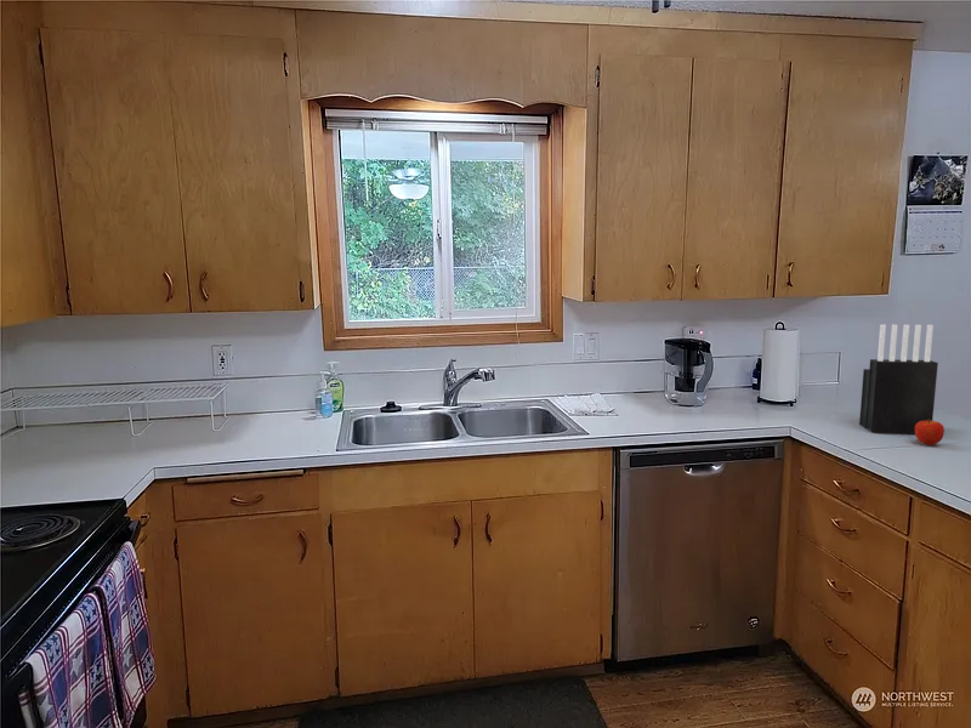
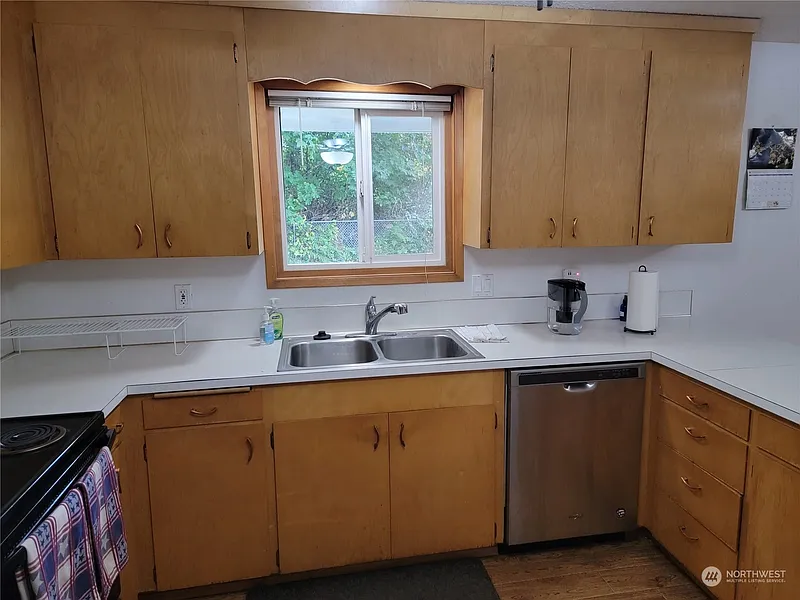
- knife block [858,324,939,434]
- fruit [914,419,946,447]
